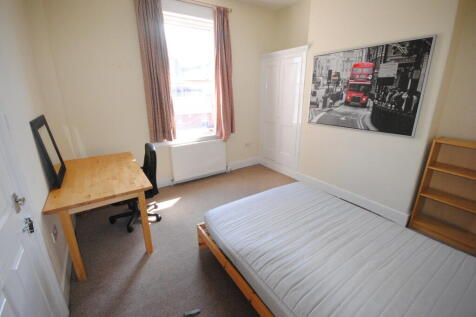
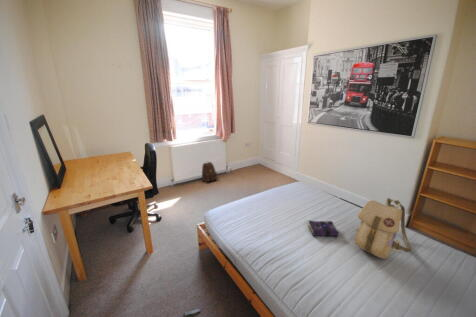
+ book [307,220,339,238]
+ backpack [199,161,218,183]
+ backpack [354,197,413,260]
